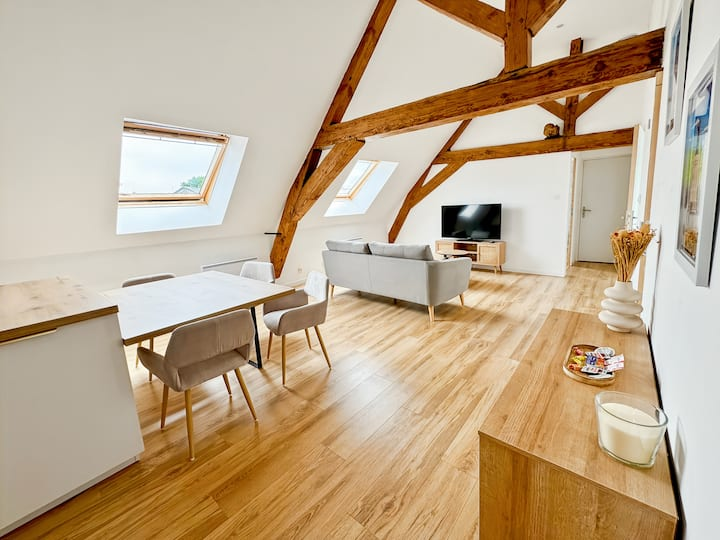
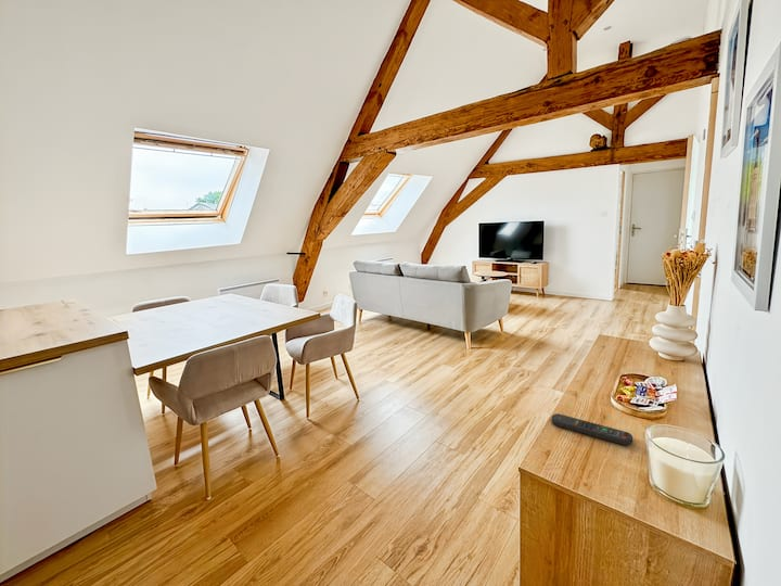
+ remote control [550,412,633,446]
